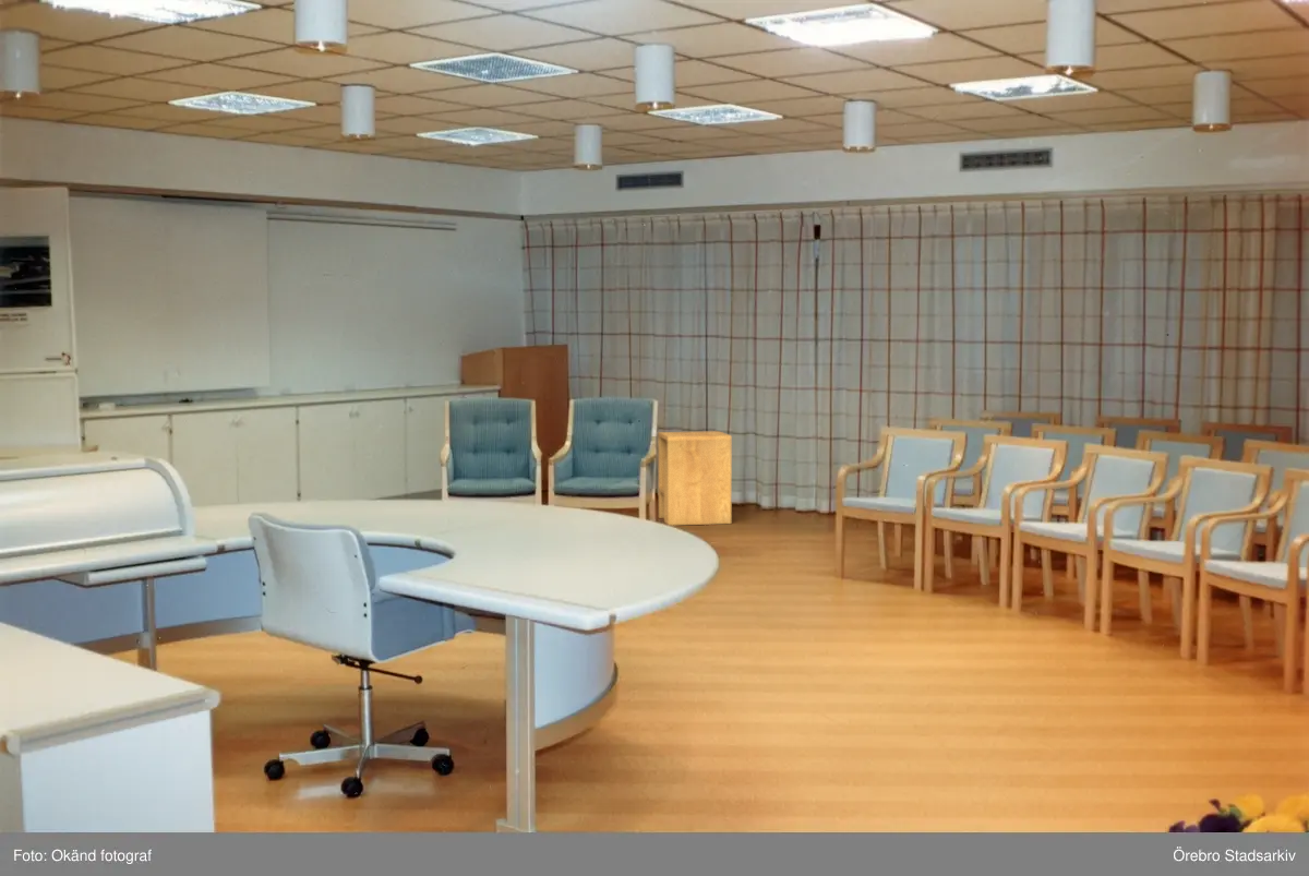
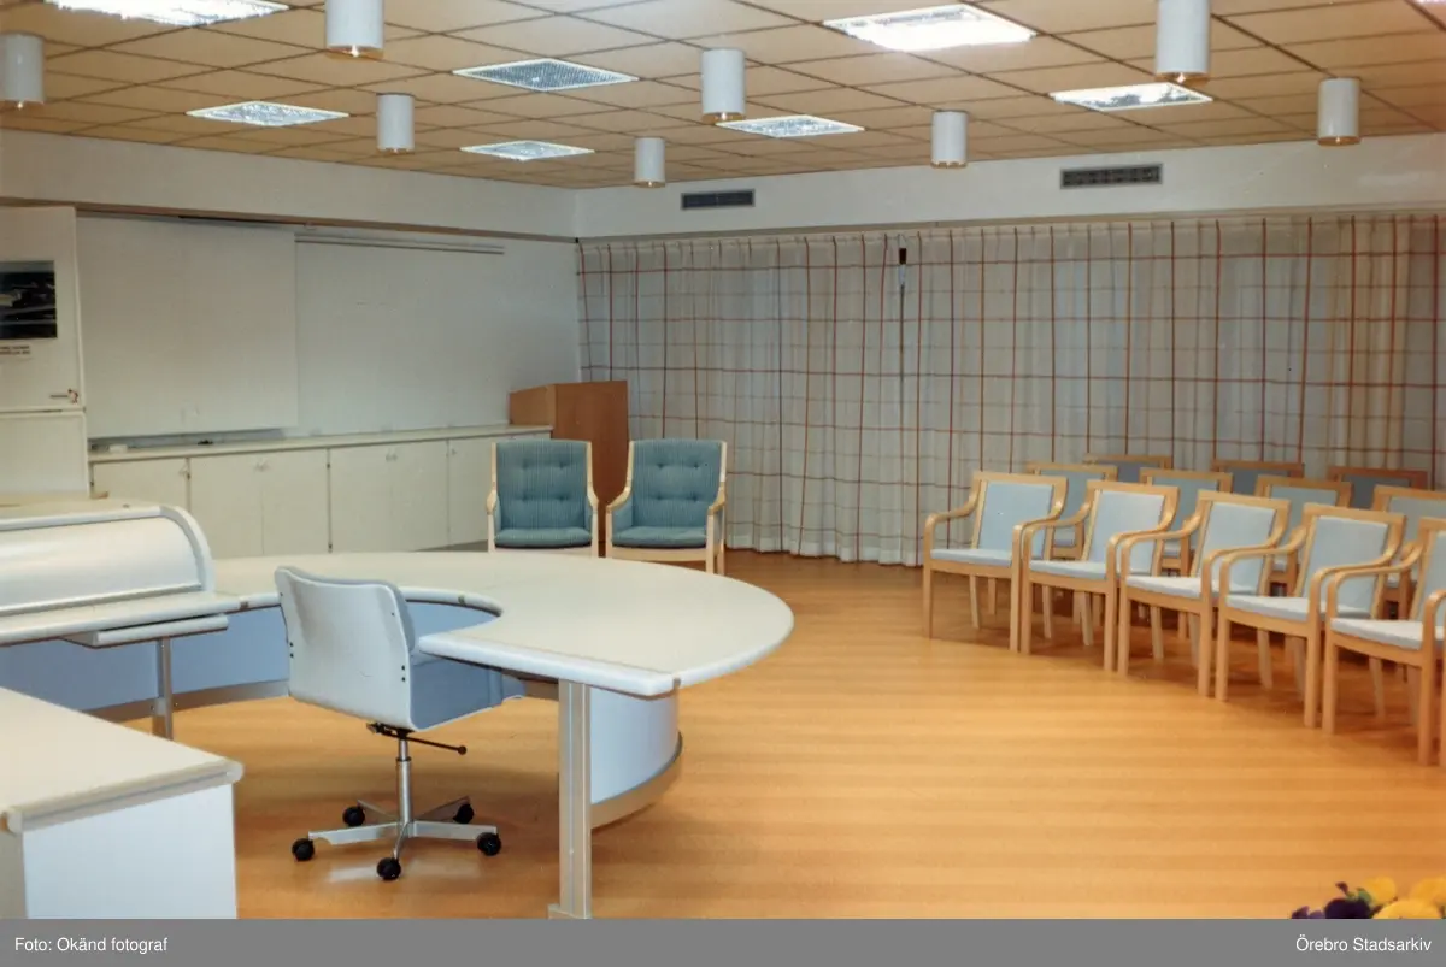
- side table [657,430,732,527]
